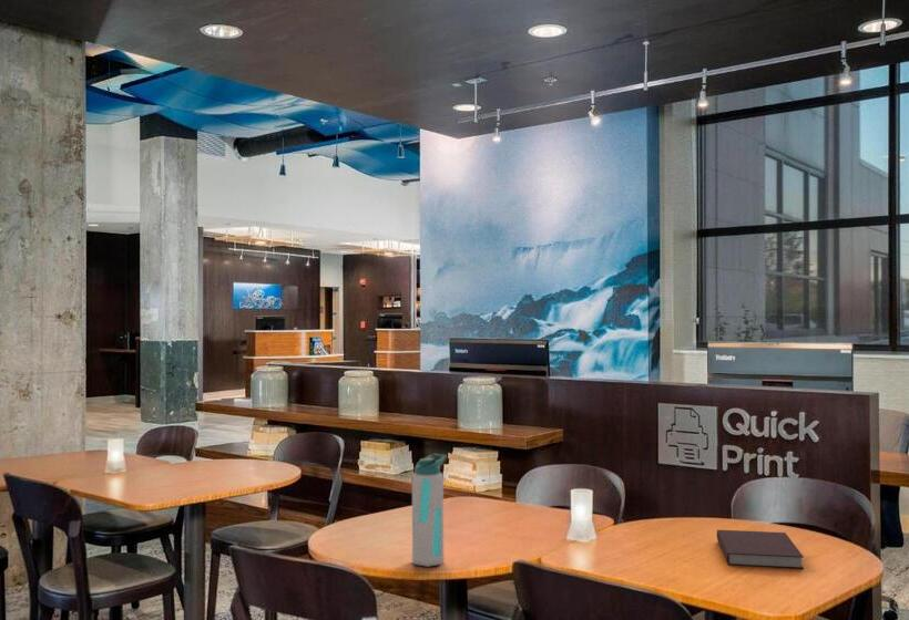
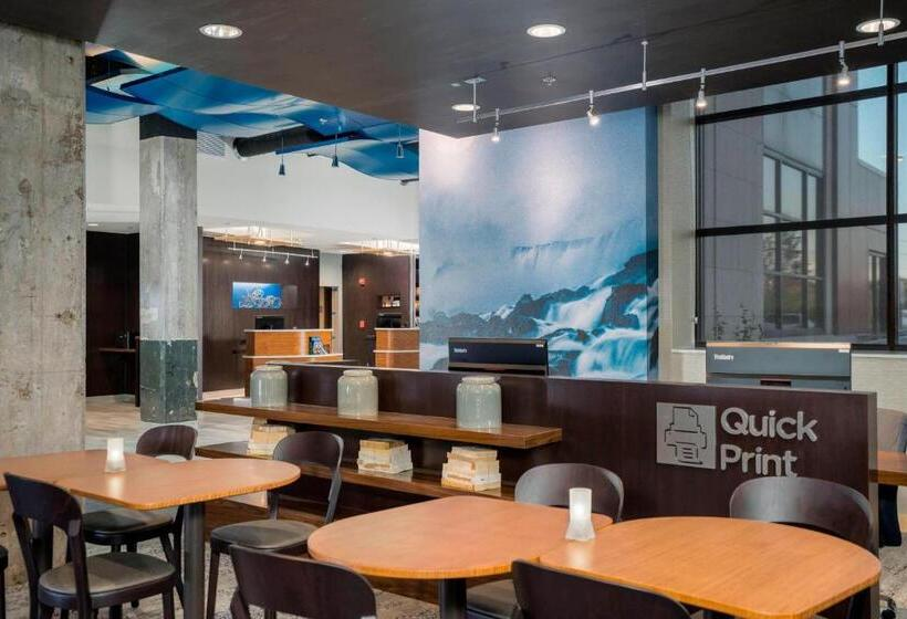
- water bottle [411,453,448,568]
- notebook [716,529,805,569]
